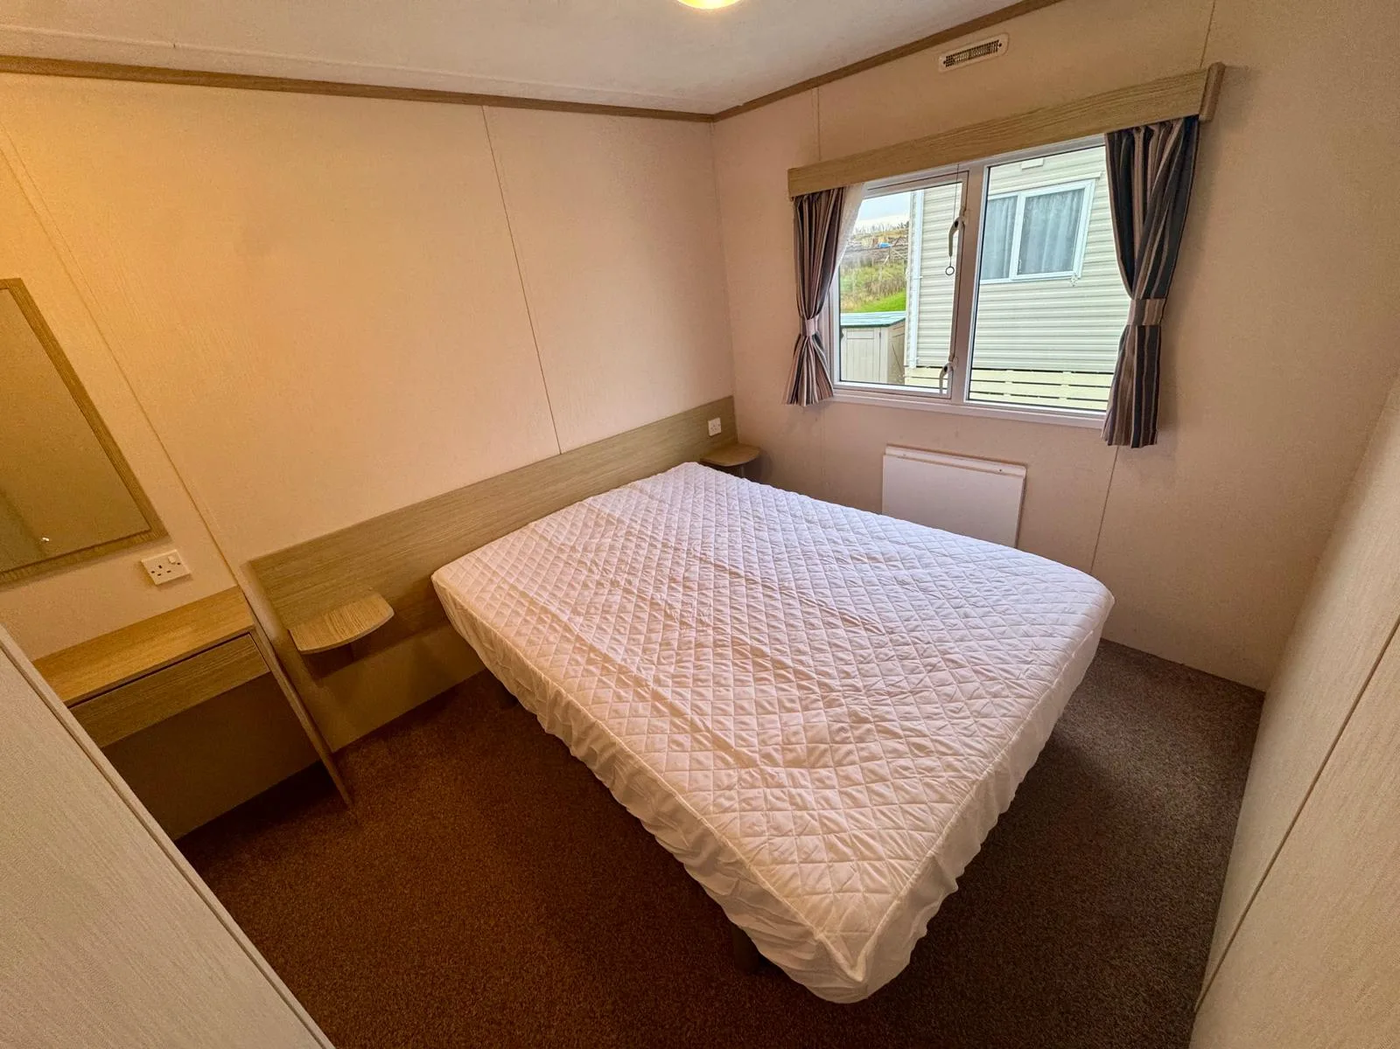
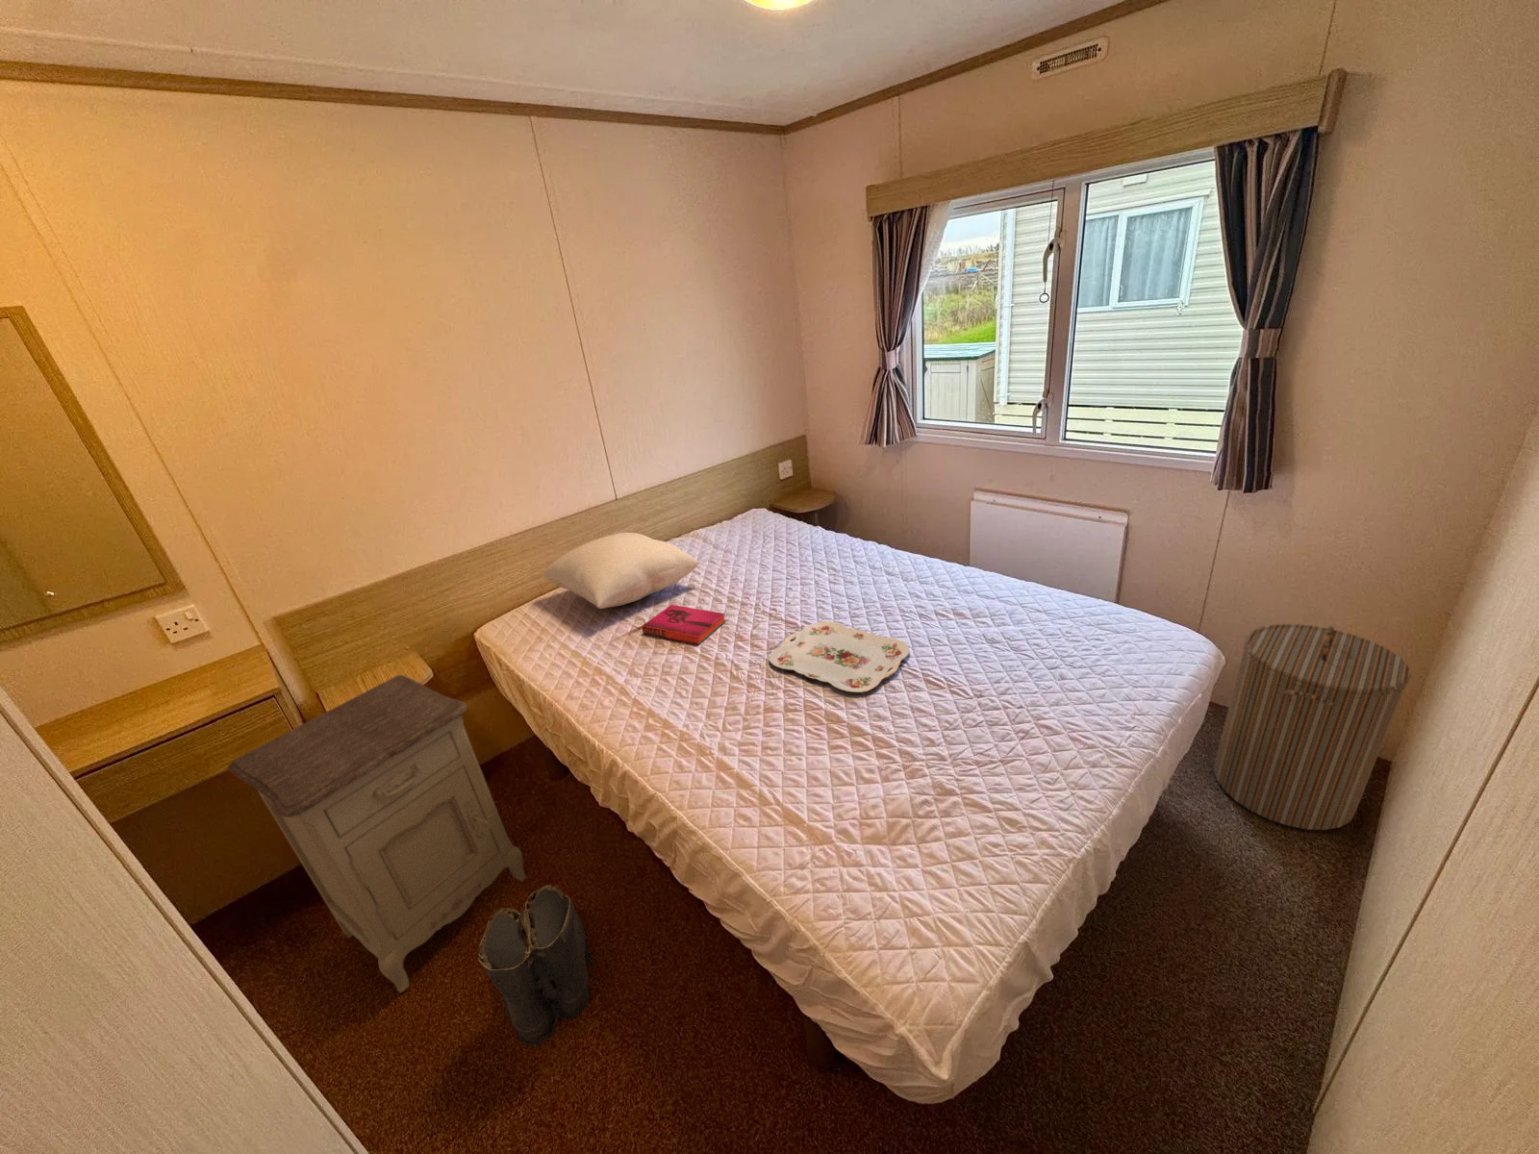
+ hardback book [641,604,726,645]
+ pillow [543,532,700,610]
+ laundry hamper [1213,623,1412,830]
+ boots [477,884,595,1051]
+ serving tray [768,621,910,693]
+ nightstand [227,673,528,994]
